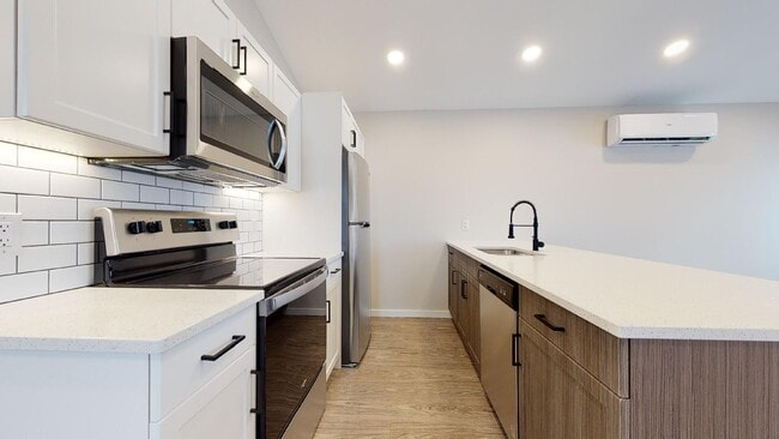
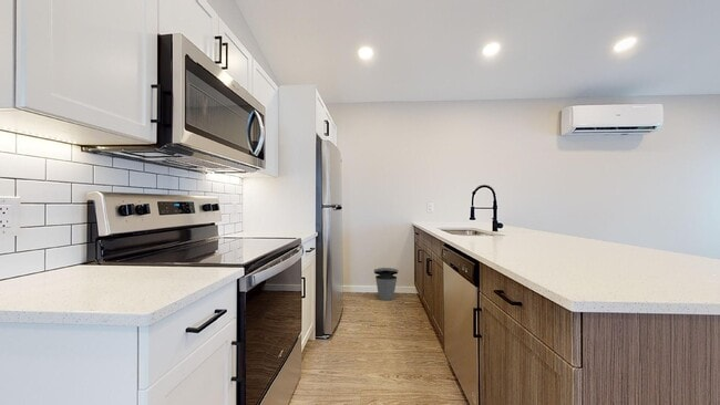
+ trash can [373,267,400,301]
